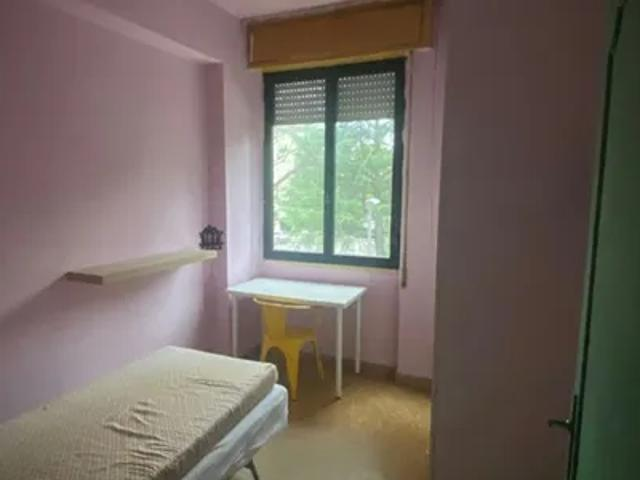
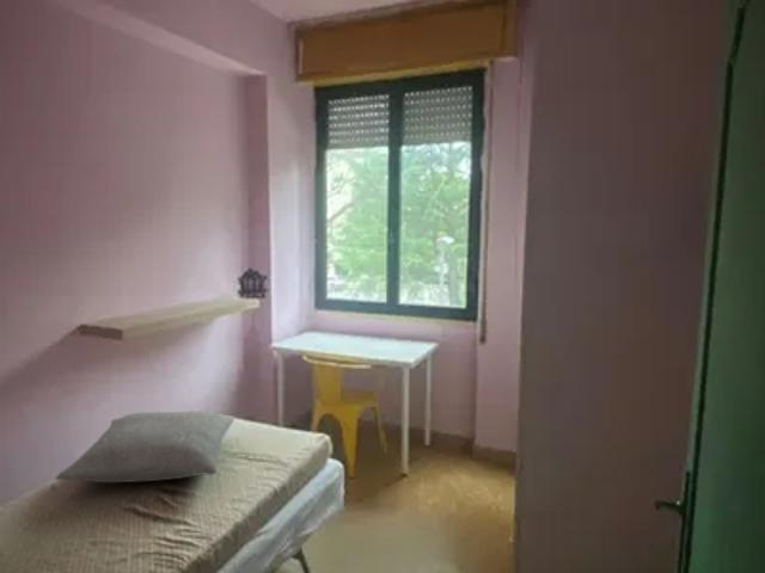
+ pillow [55,411,235,483]
